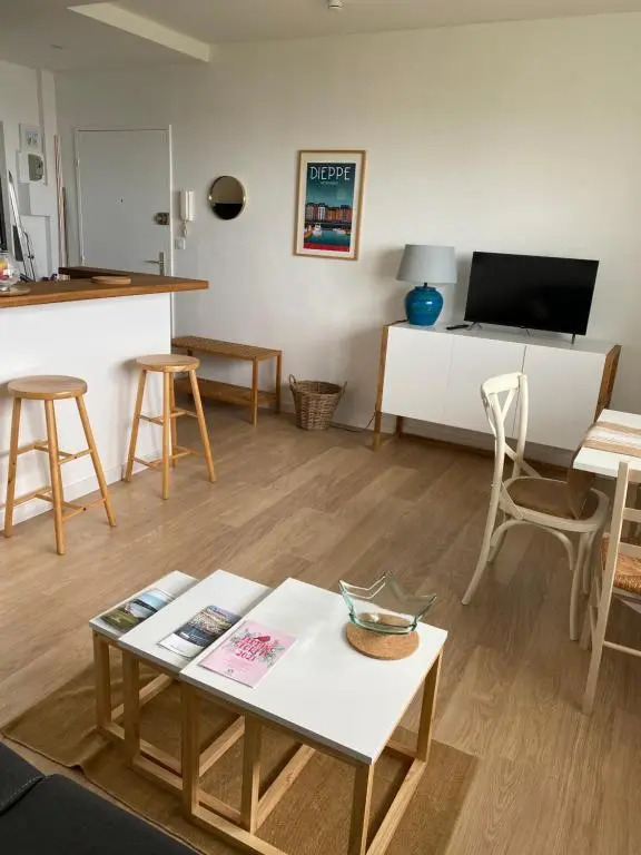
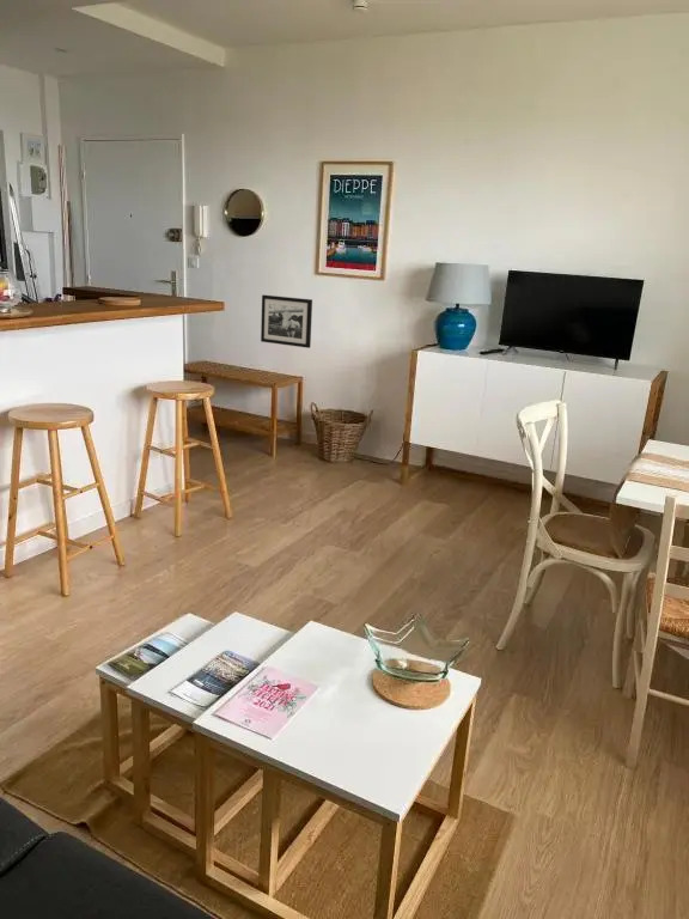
+ picture frame [260,294,313,349]
